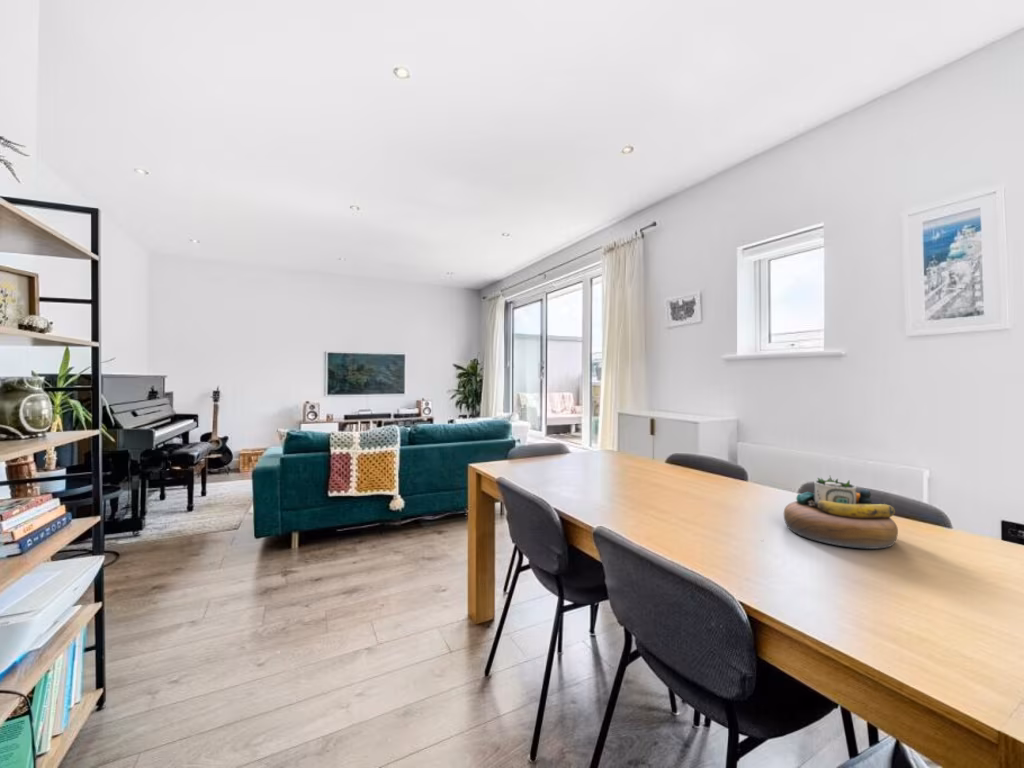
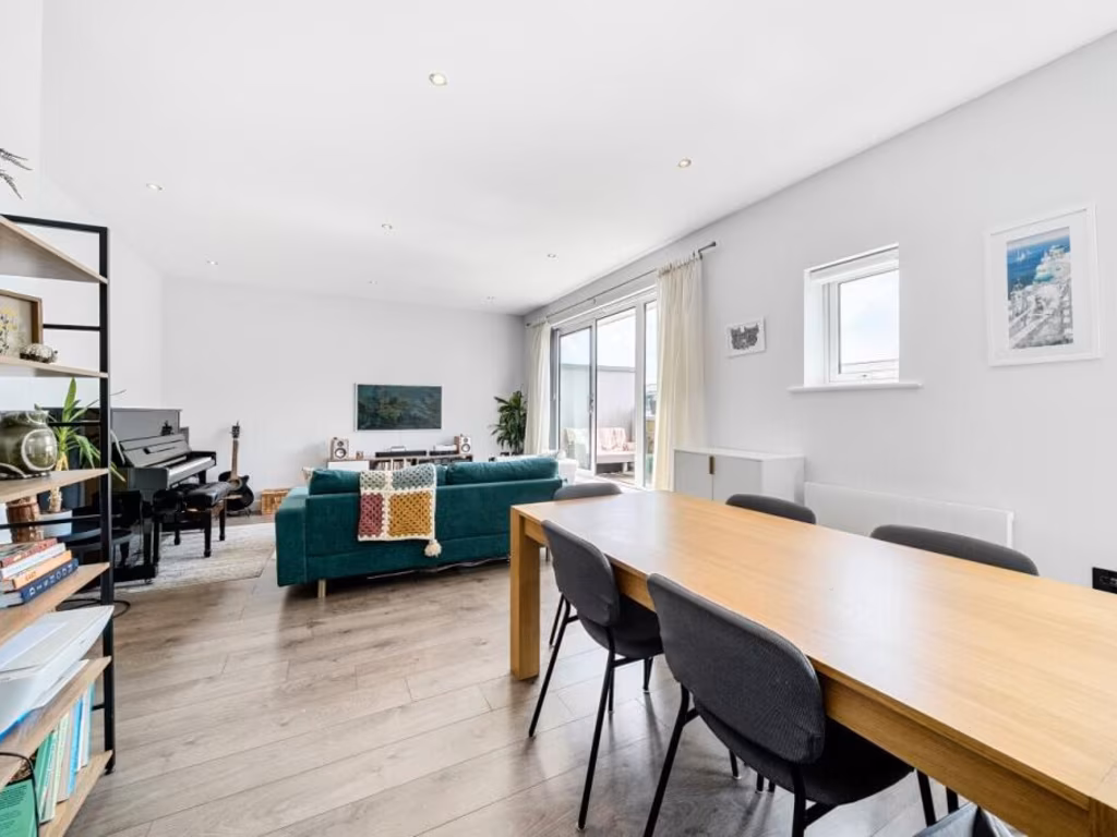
- decorative bowl [783,475,899,550]
